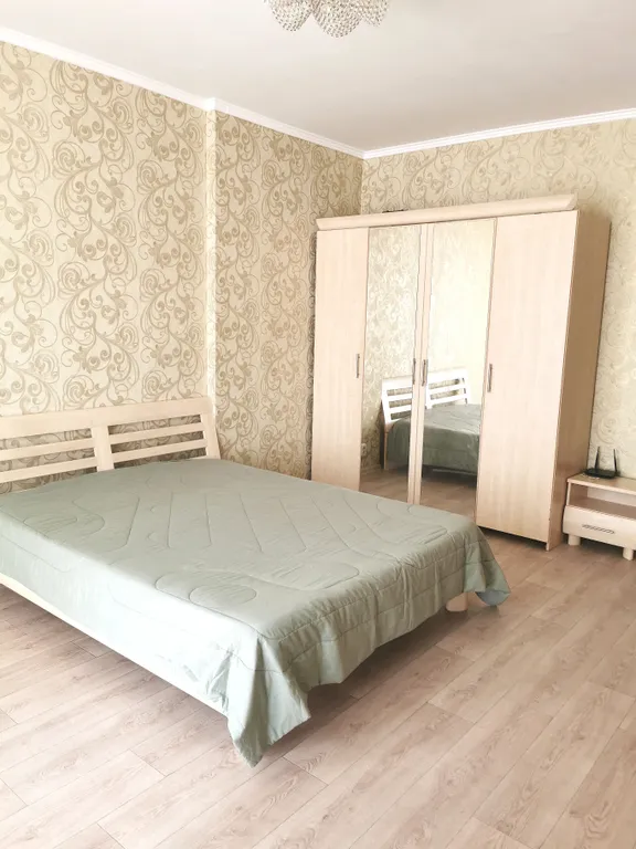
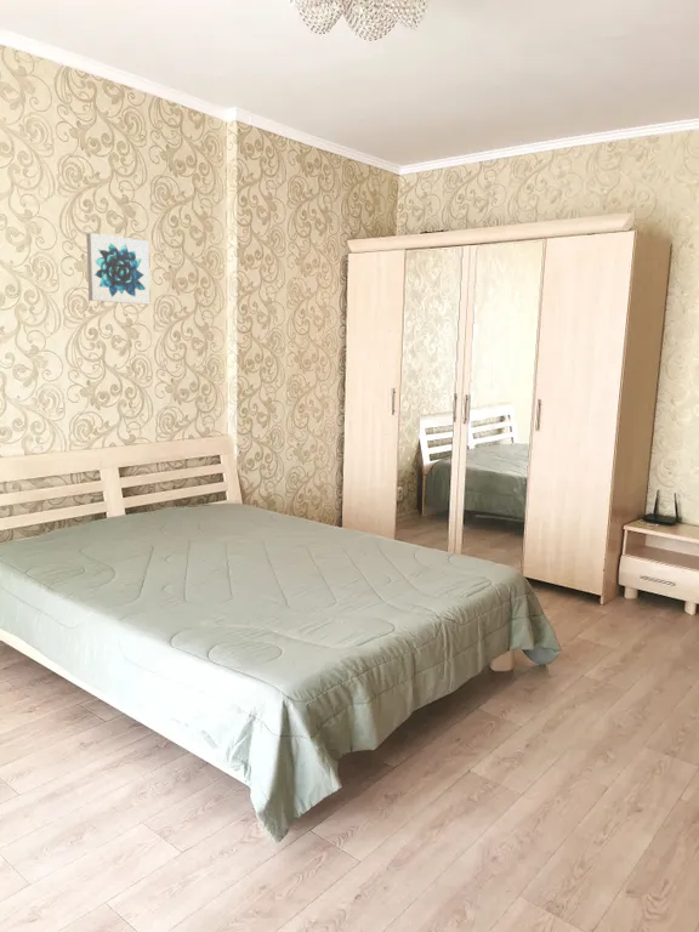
+ wall art [85,232,150,306]
